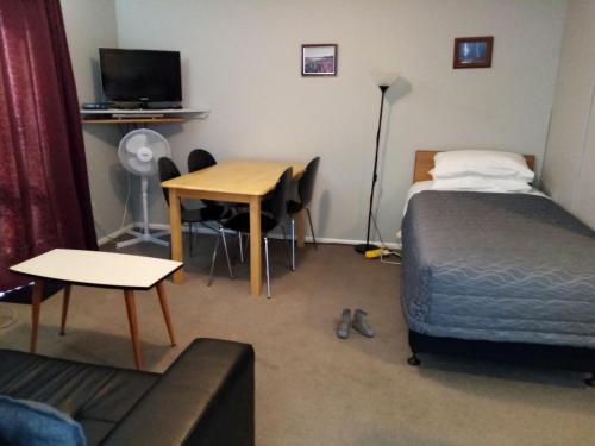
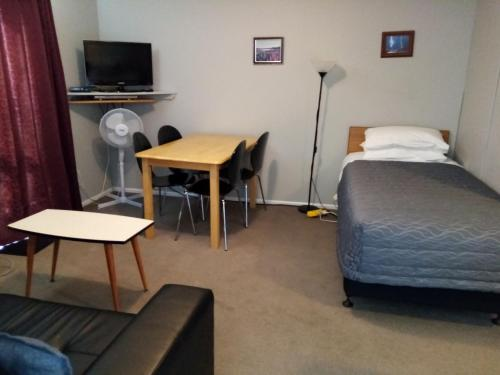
- boots [332,307,376,340]
